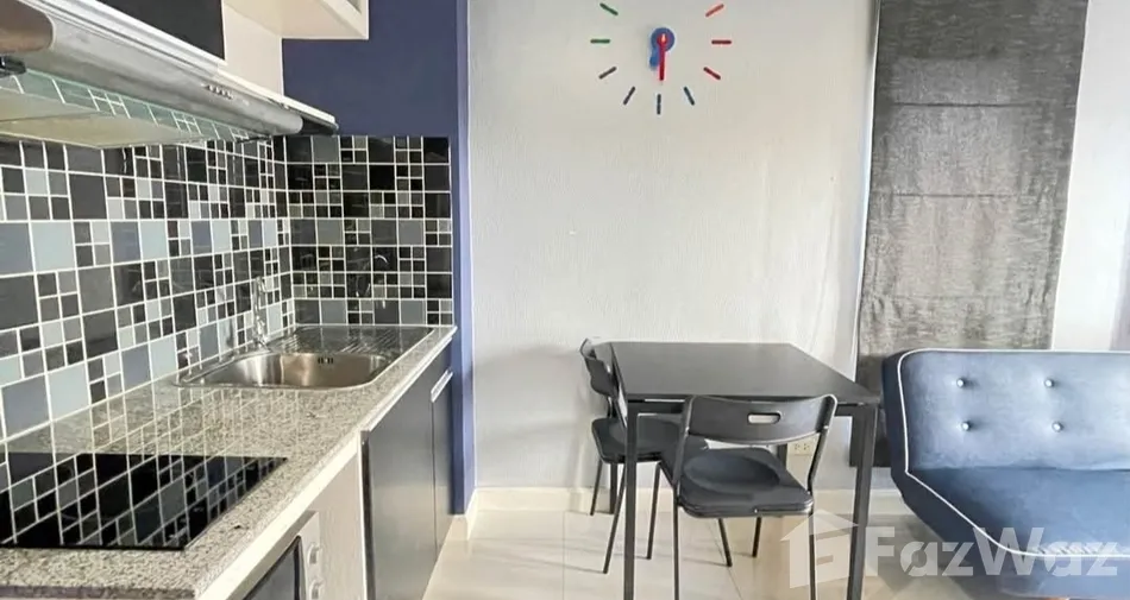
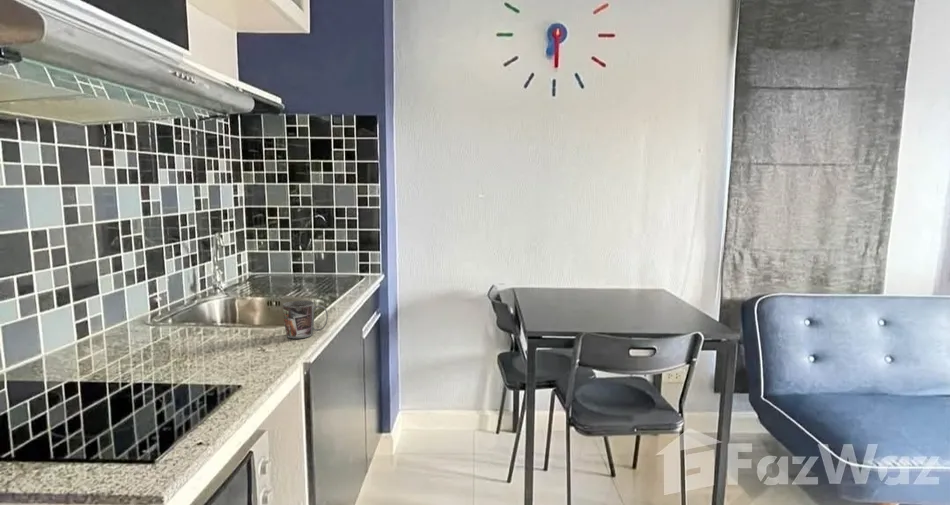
+ mug [282,300,329,339]
